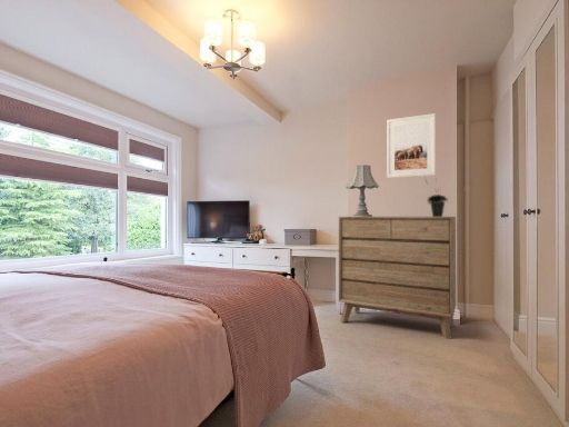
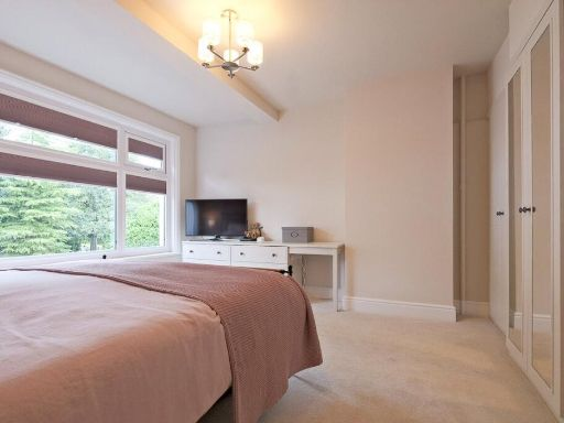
- table lamp [345,163,380,217]
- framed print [386,112,437,179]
- dresser [338,216,457,340]
- potted plant [423,177,450,217]
